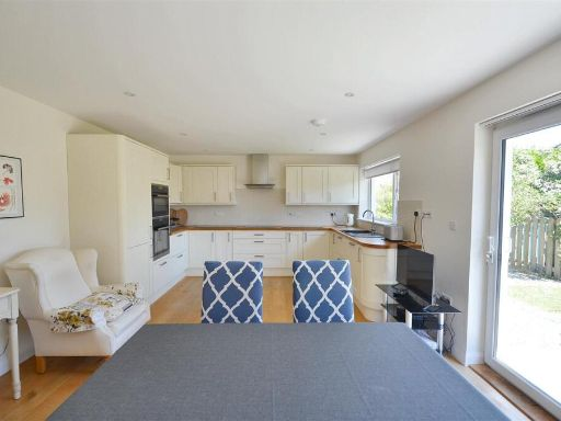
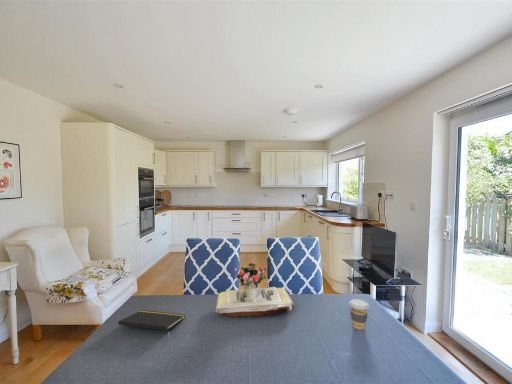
+ flower arrangement [215,260,295,318]
+ coffee cup [348,298,370,331]
+ notepad [117,309,186,331]
